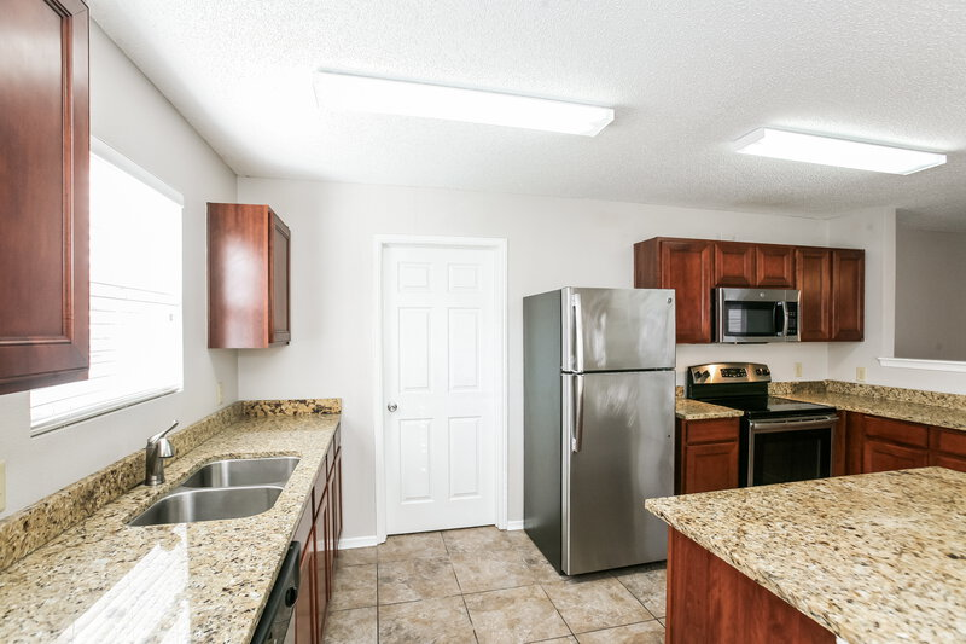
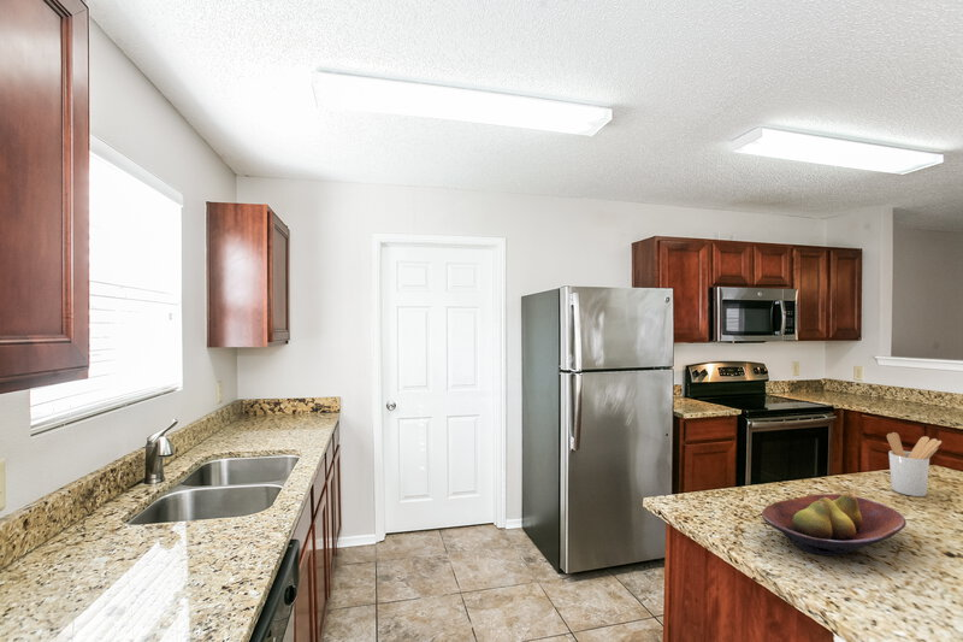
+ fruit bowl [761,493,908,556]
+ utensil holder [886,431,943,497]
